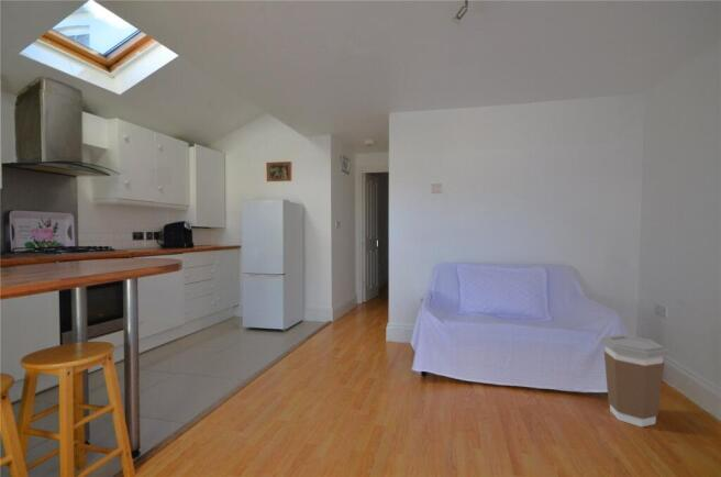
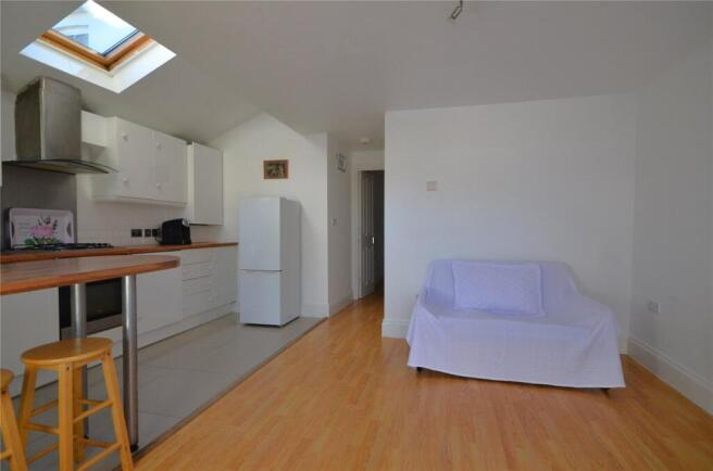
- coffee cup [600,334,669,428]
